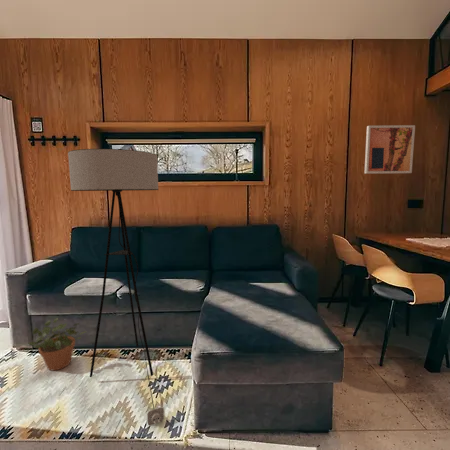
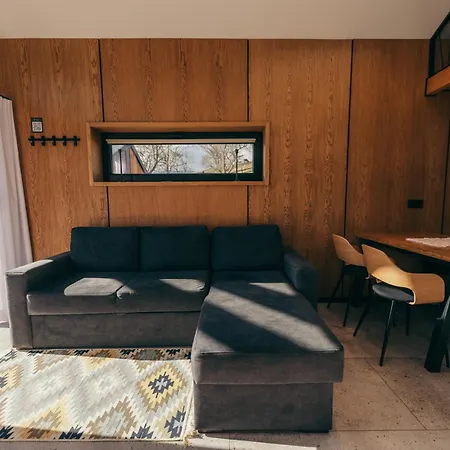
- floor lamp [67,148,165,426]
- wall art [363,124,416,175]
- potted plant [28,317,87,372]
